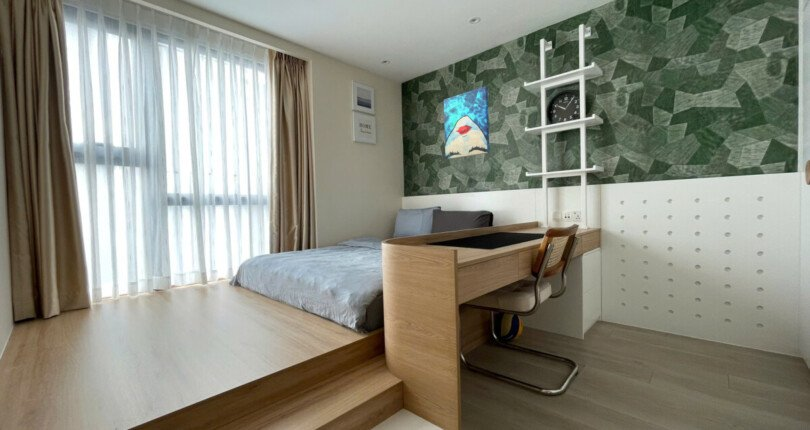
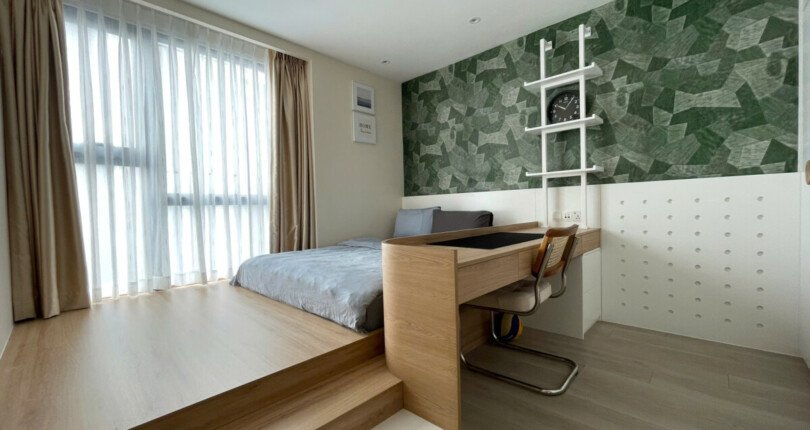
- wall art [443,85,490,160]
